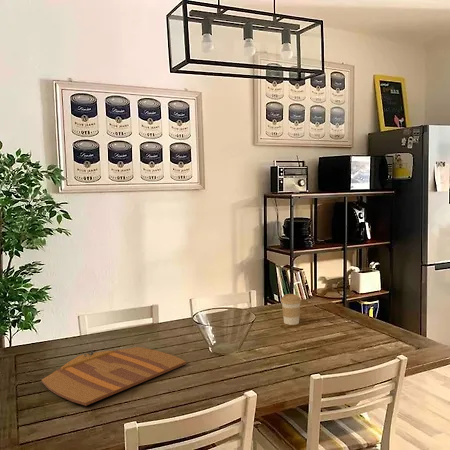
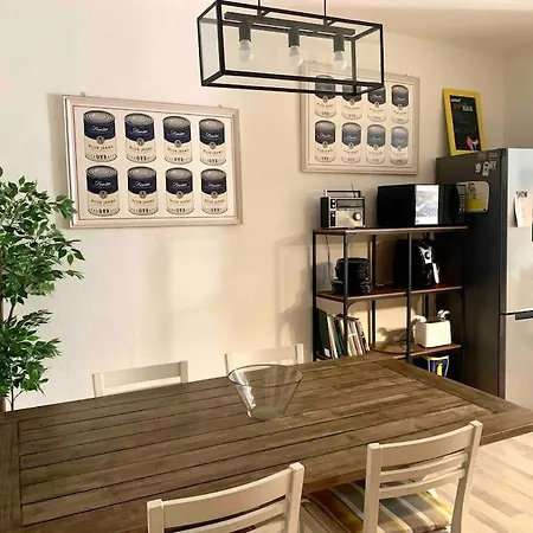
- cutting board [41,346,187,407]
- coffee cup [280,293,302,326]
